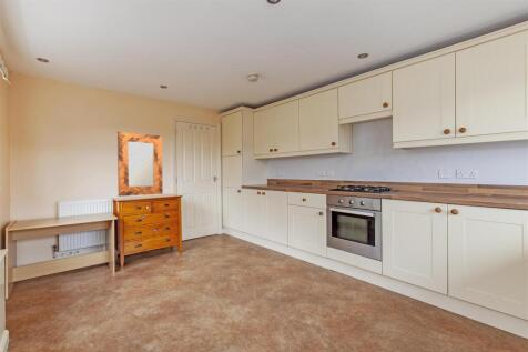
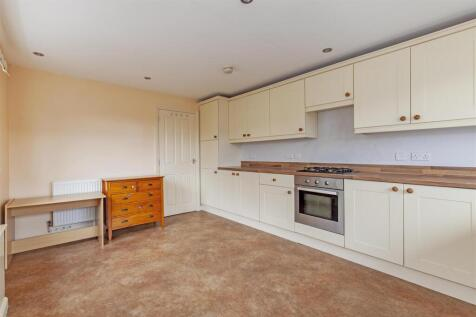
- home mirror [116,131,164,198]
